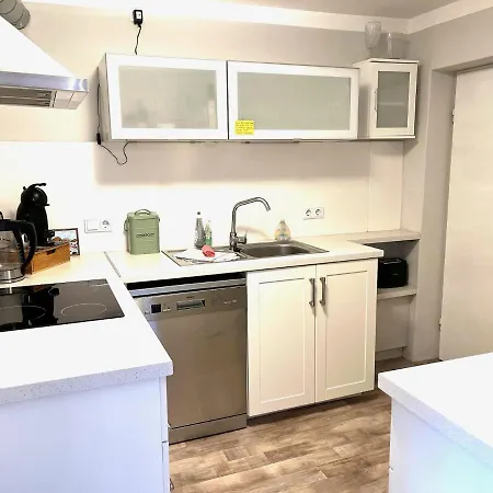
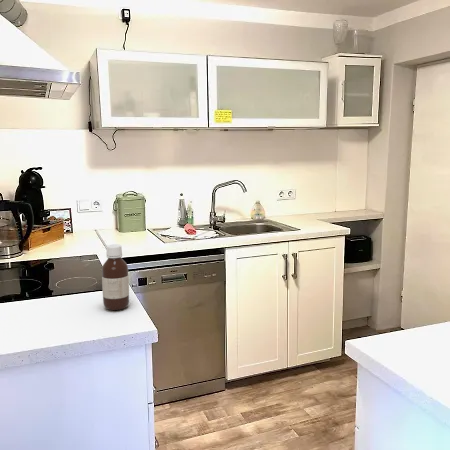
+ bottle [101,243,130,311]
